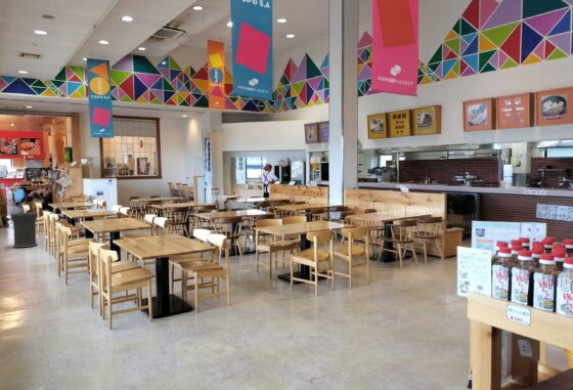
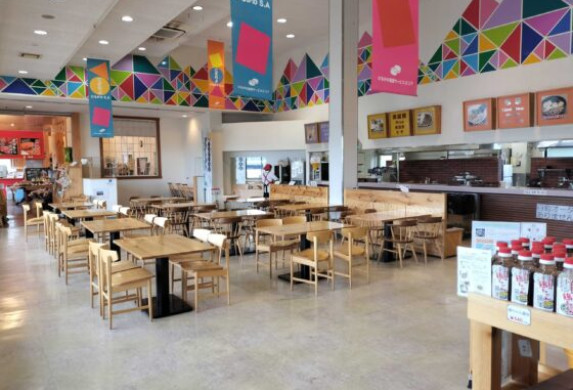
- trash can [9,211,39,249]
